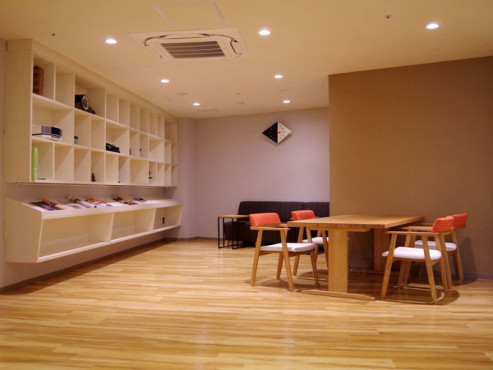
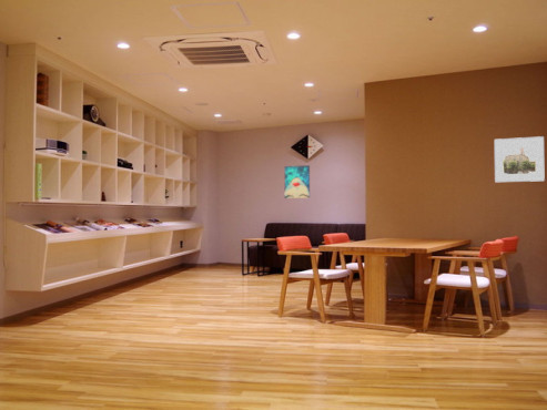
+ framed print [494,135,546,183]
+ wall art [284,164,311,199]
